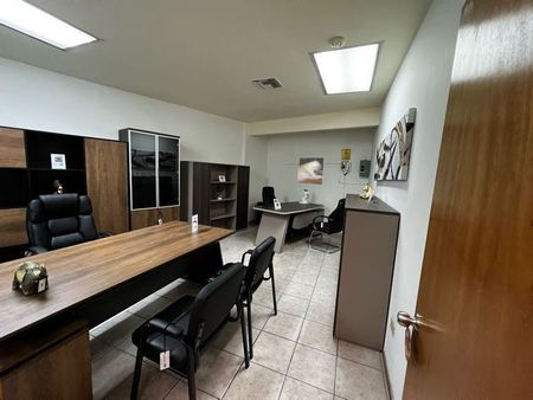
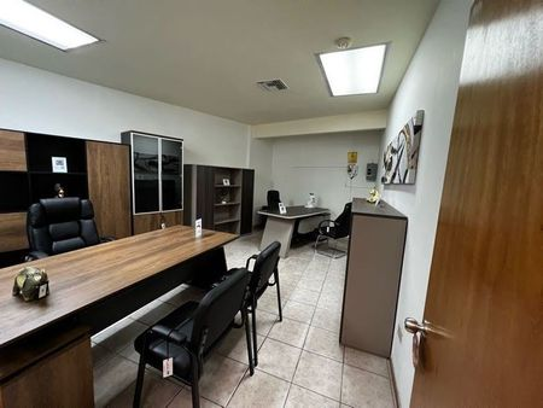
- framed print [296,156,326,186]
